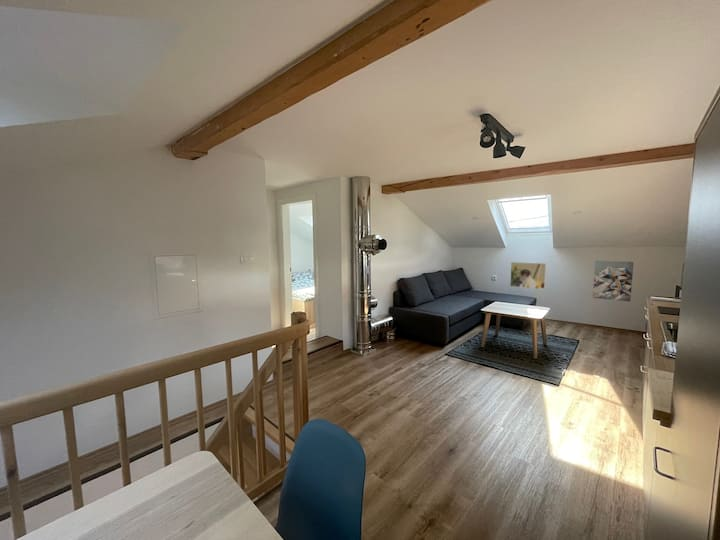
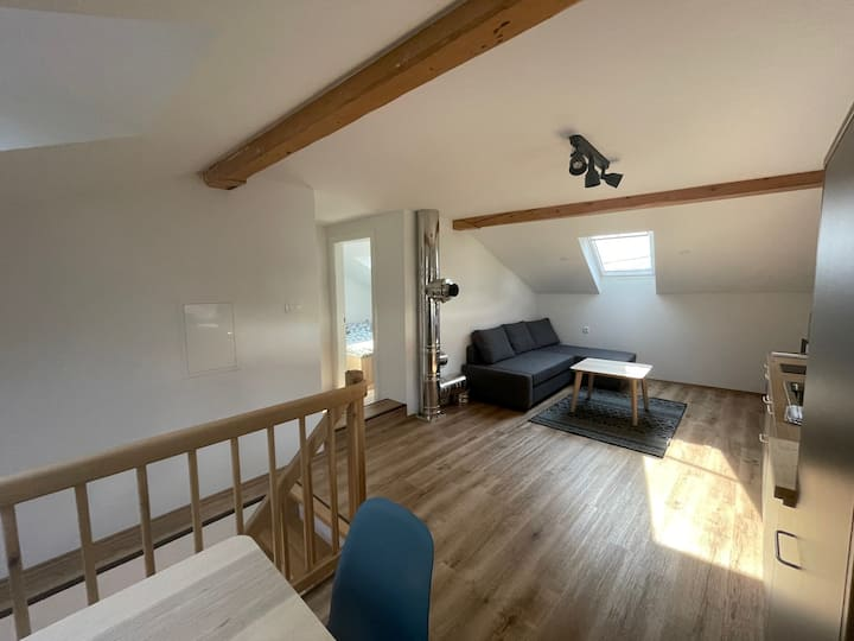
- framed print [509,261,547,290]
- wall art [592,260,635,302]
